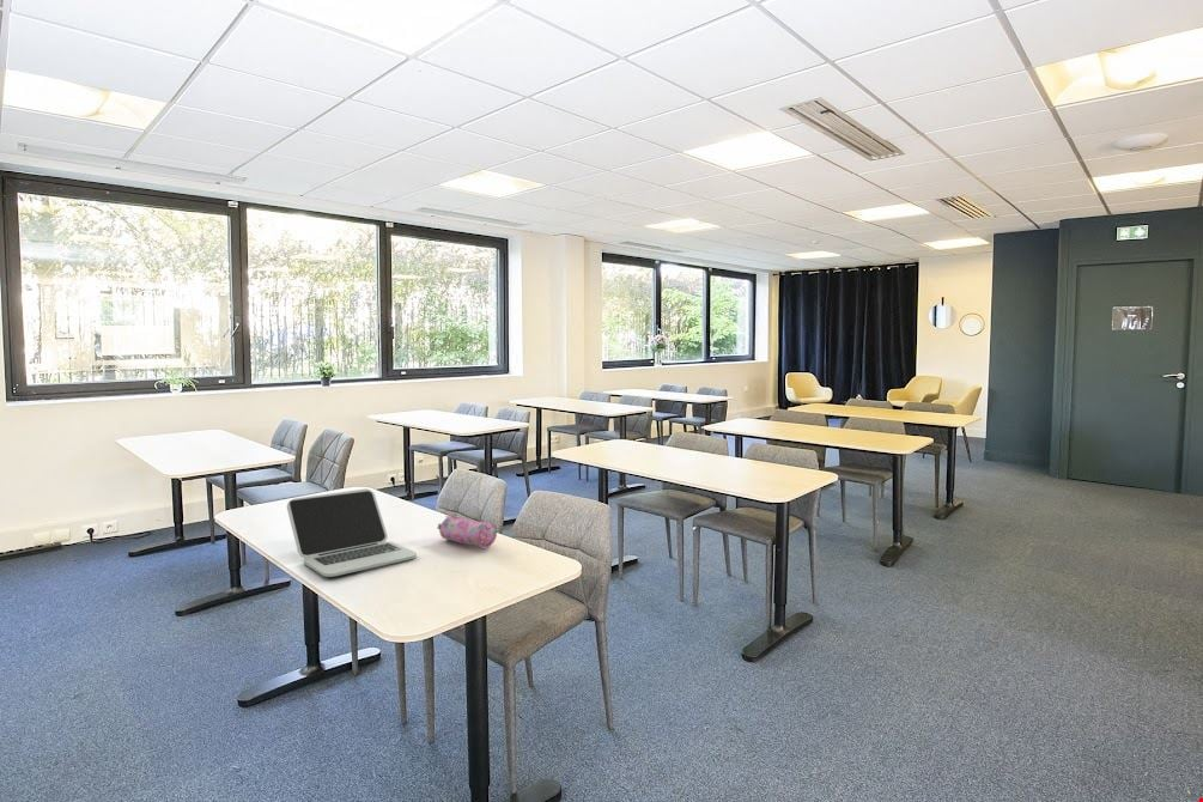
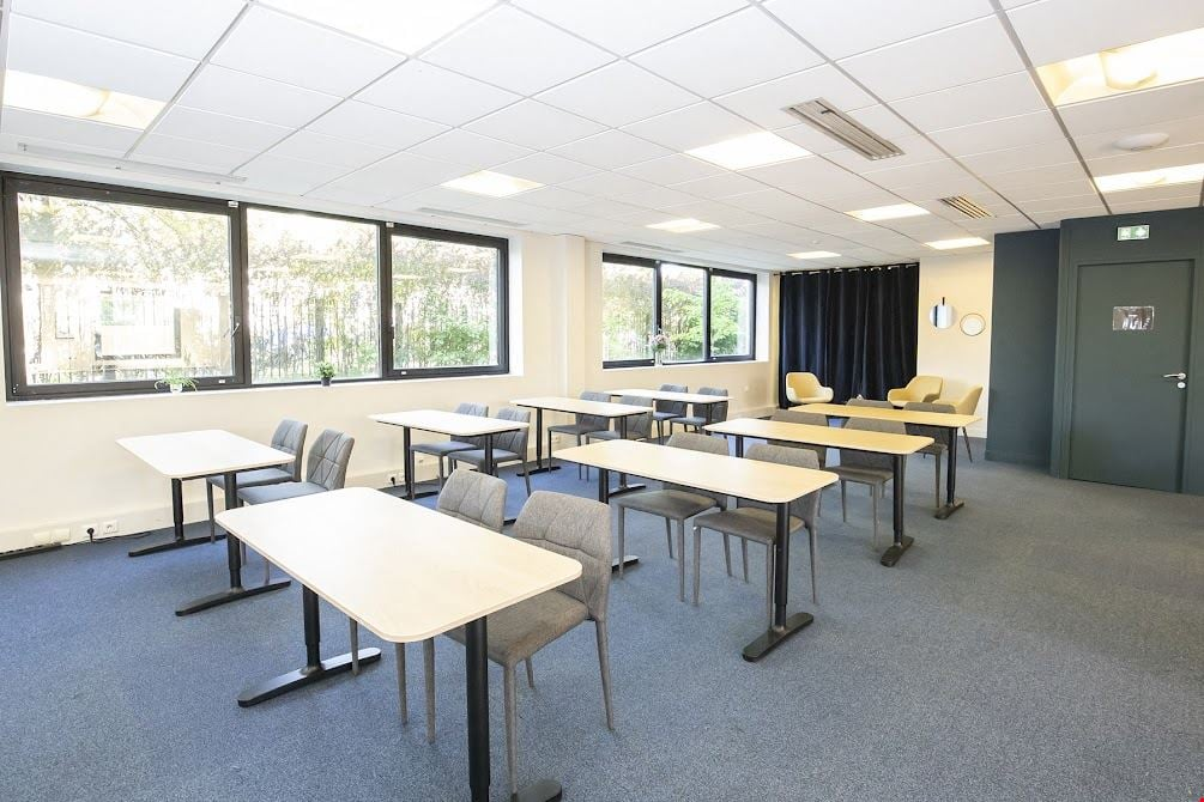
- pencil case [436,514,498,549]
- laptop [286,487,418,578]
